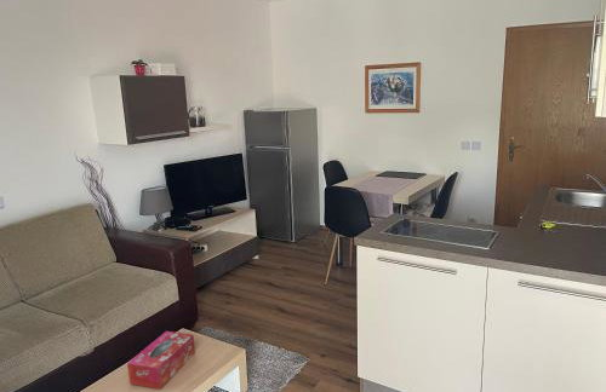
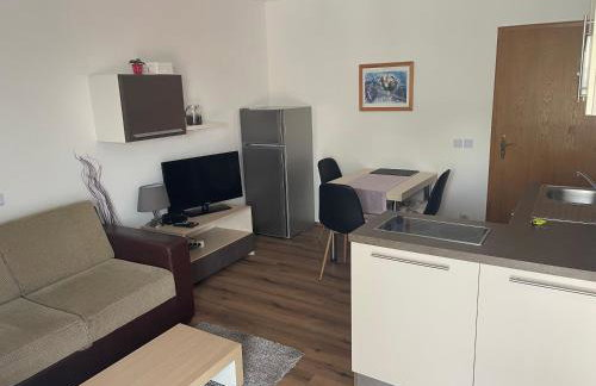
- tissue box [126,330,196,391]
